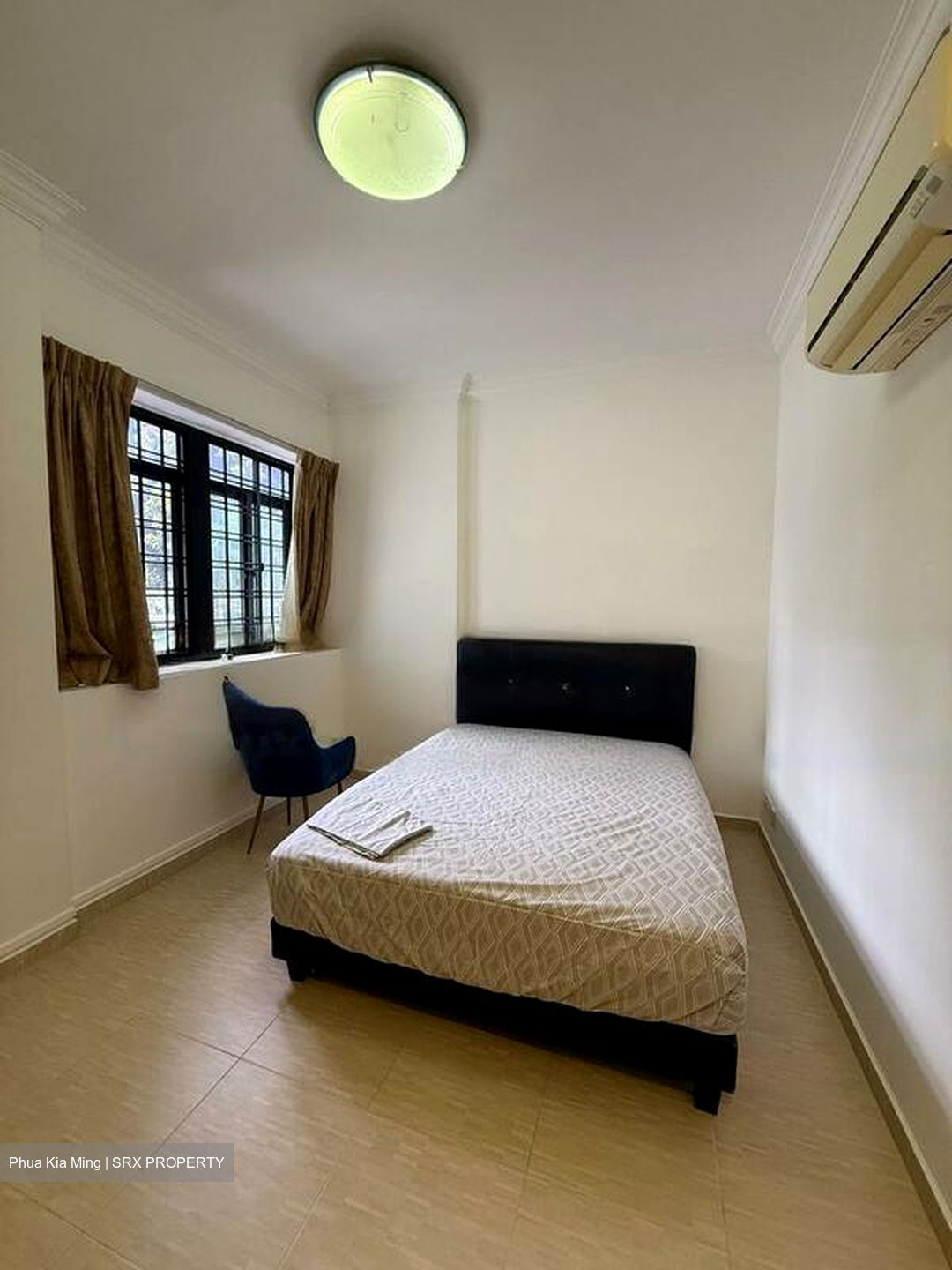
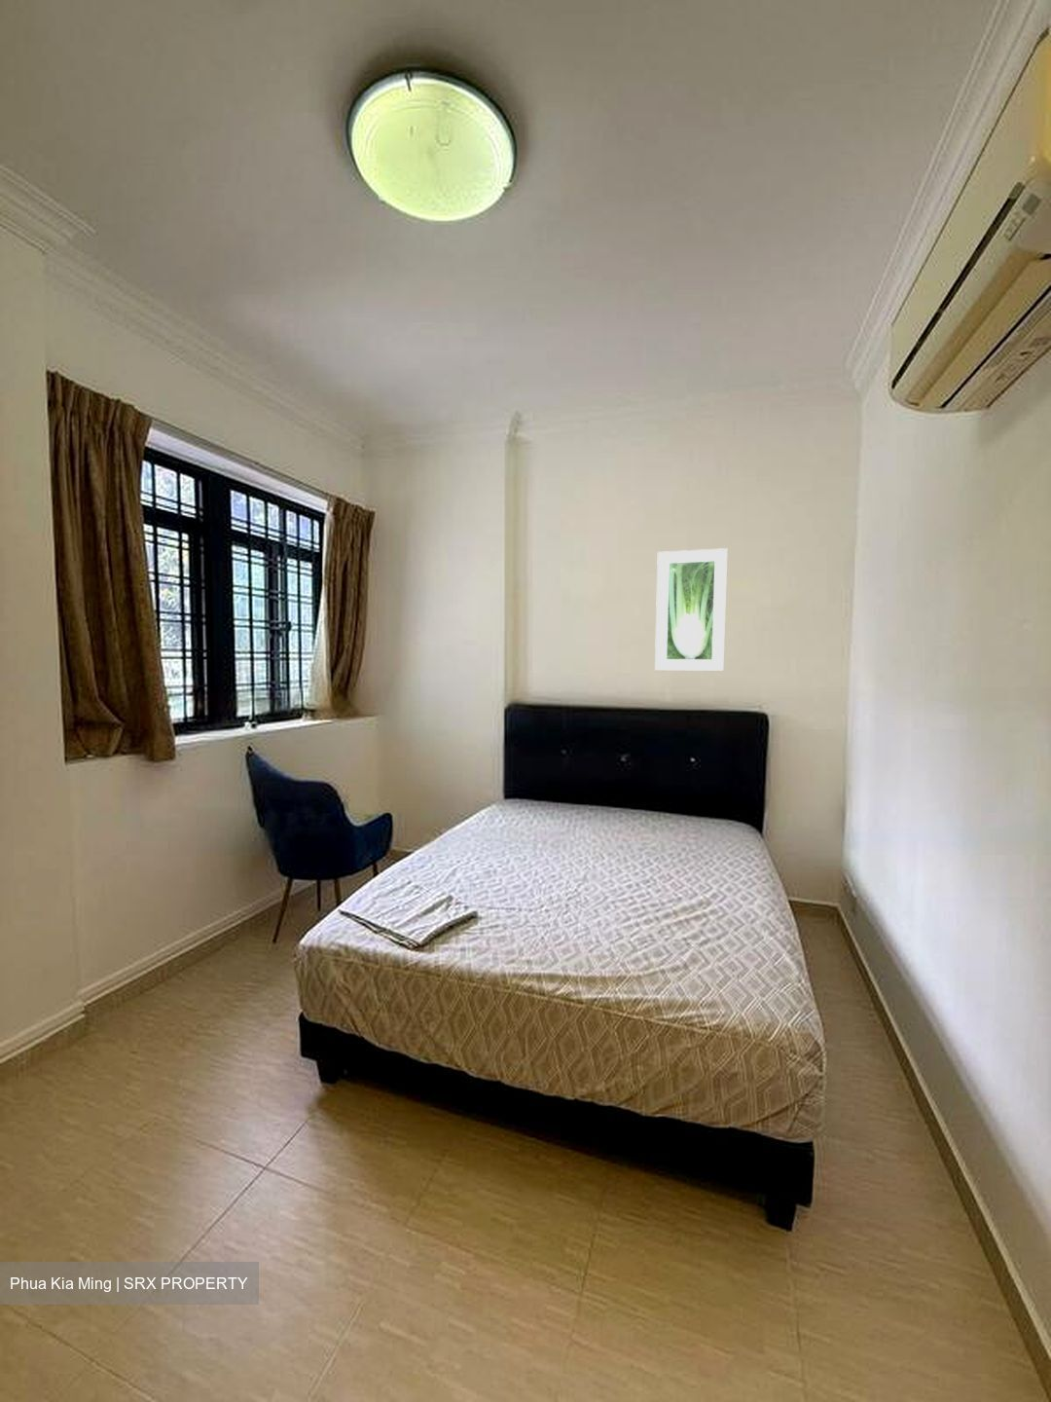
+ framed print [654,548,729,672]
